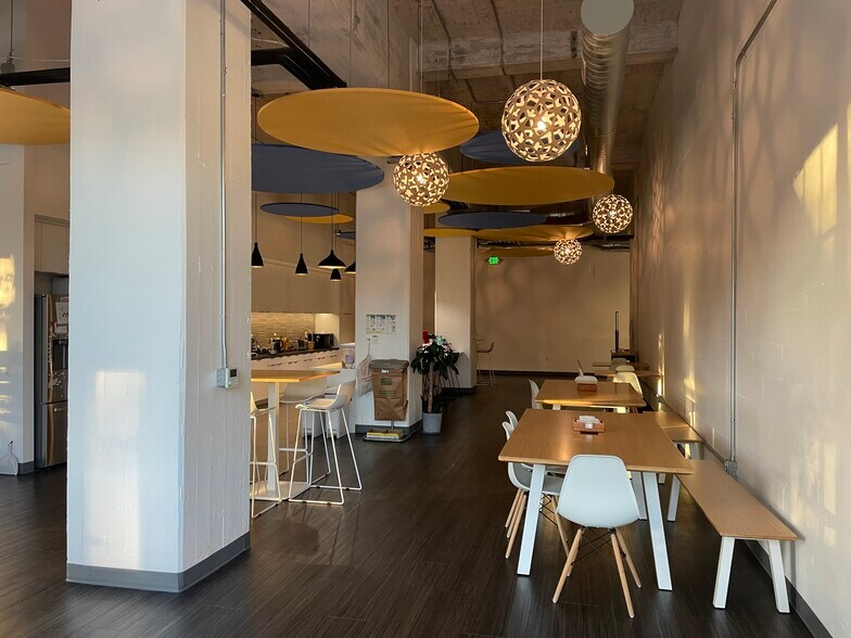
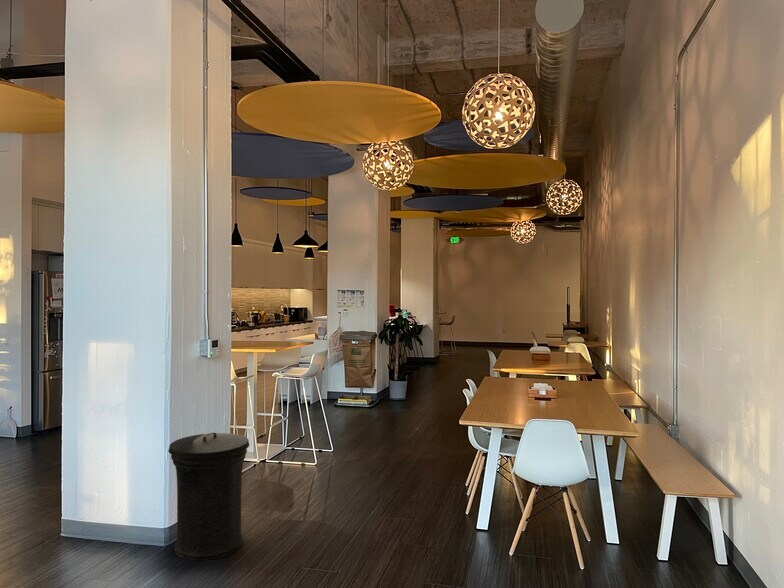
+ trash can [167,432,250,561]
